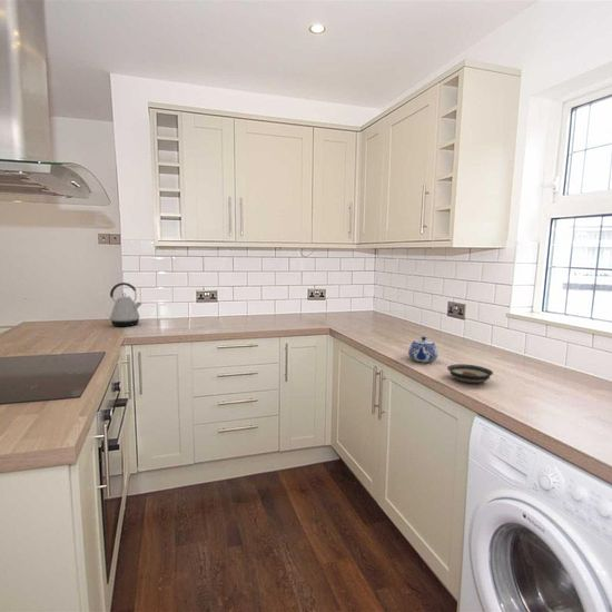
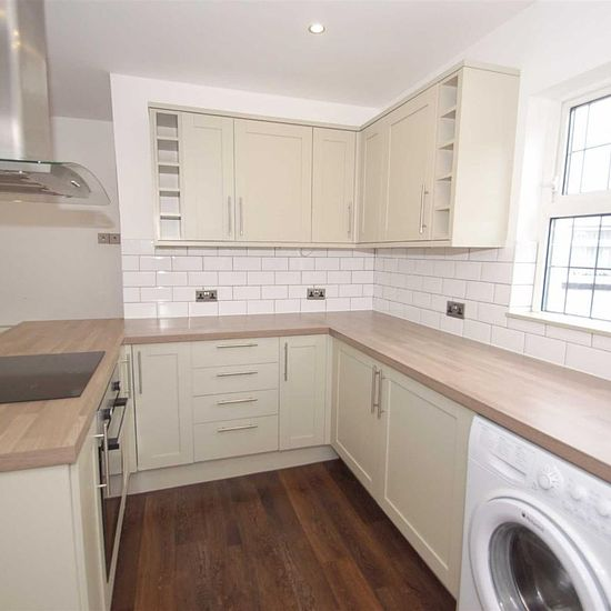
- kettle [108,282,142,327]
- teapot [407,336,438,364]
- saucer [446,363,494,384]
